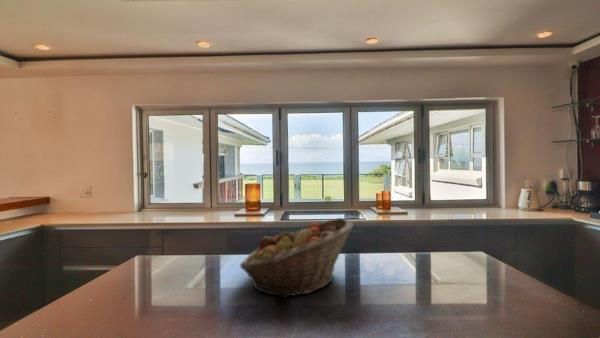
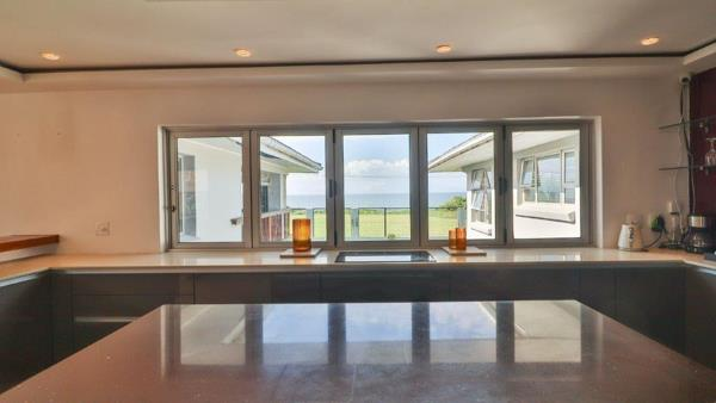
- fruit basket [239,217,354,299]
